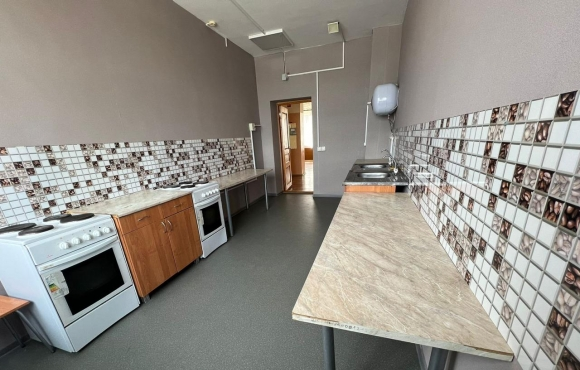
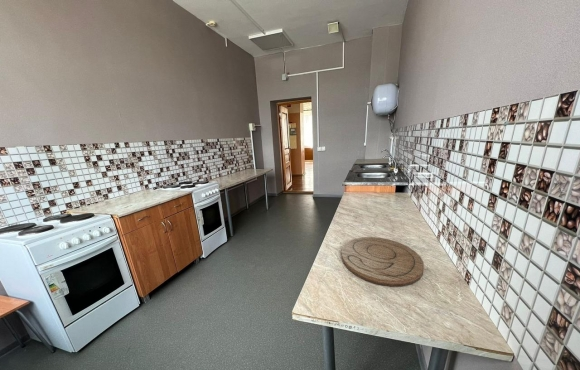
+ cutting board [341,236,425,288]
